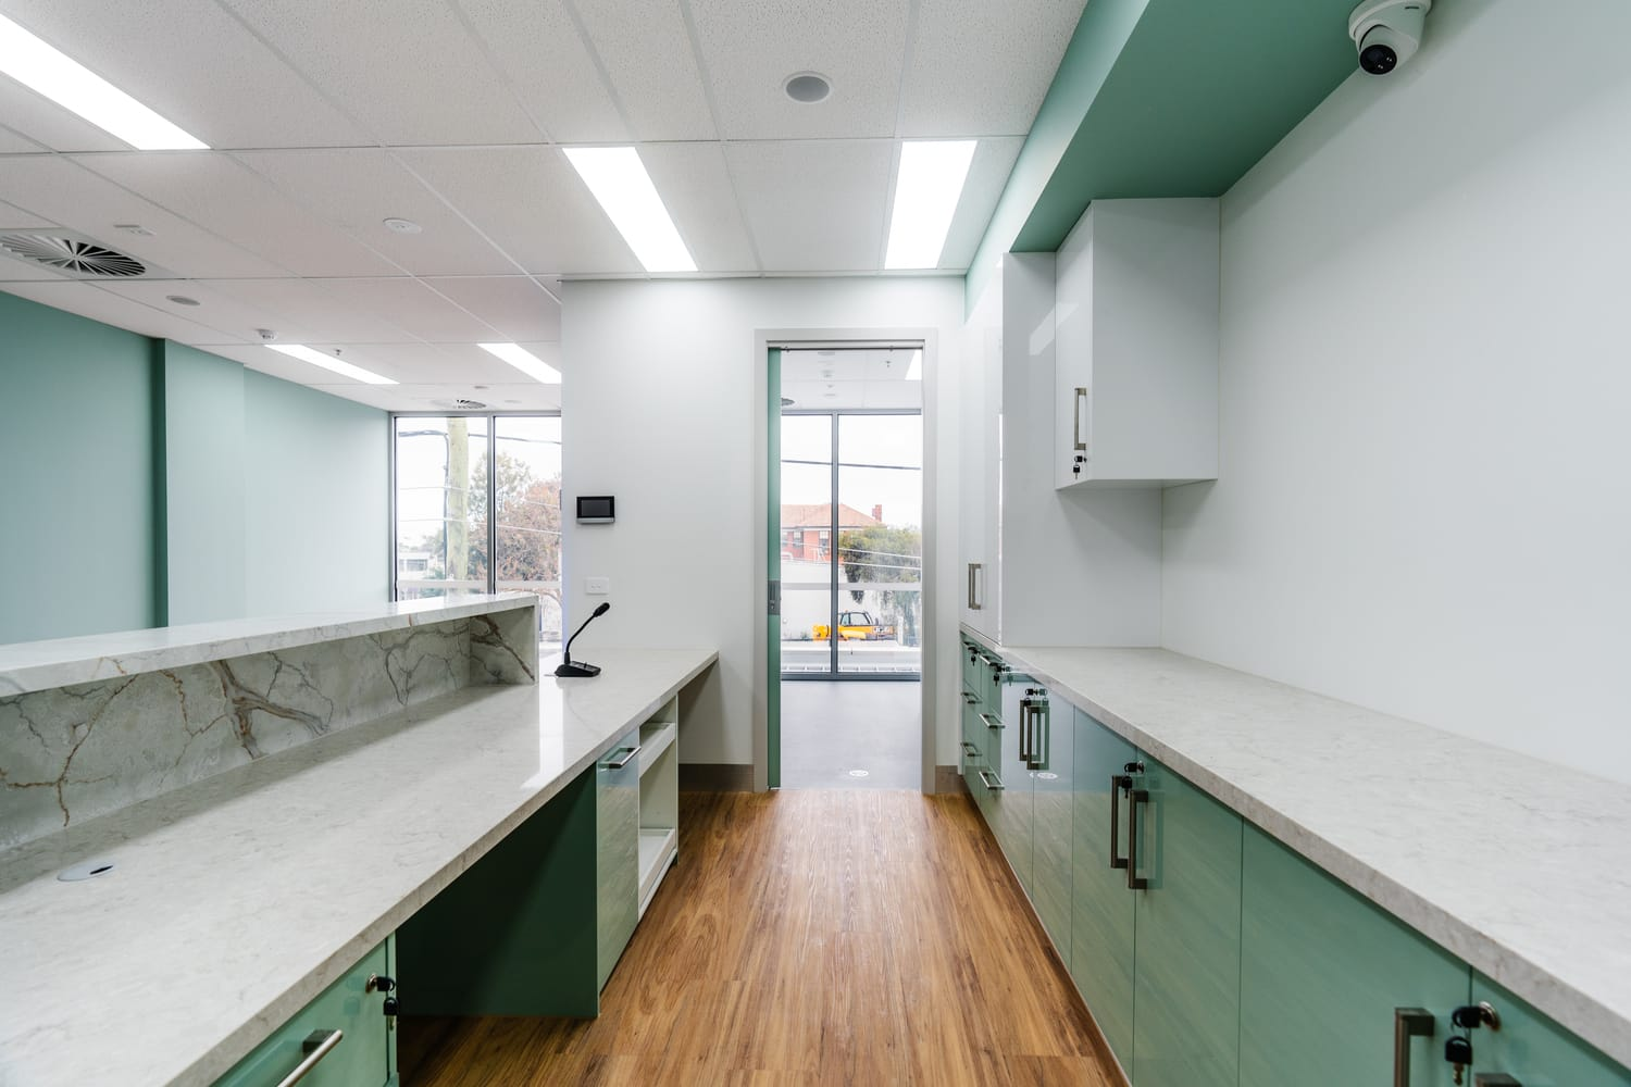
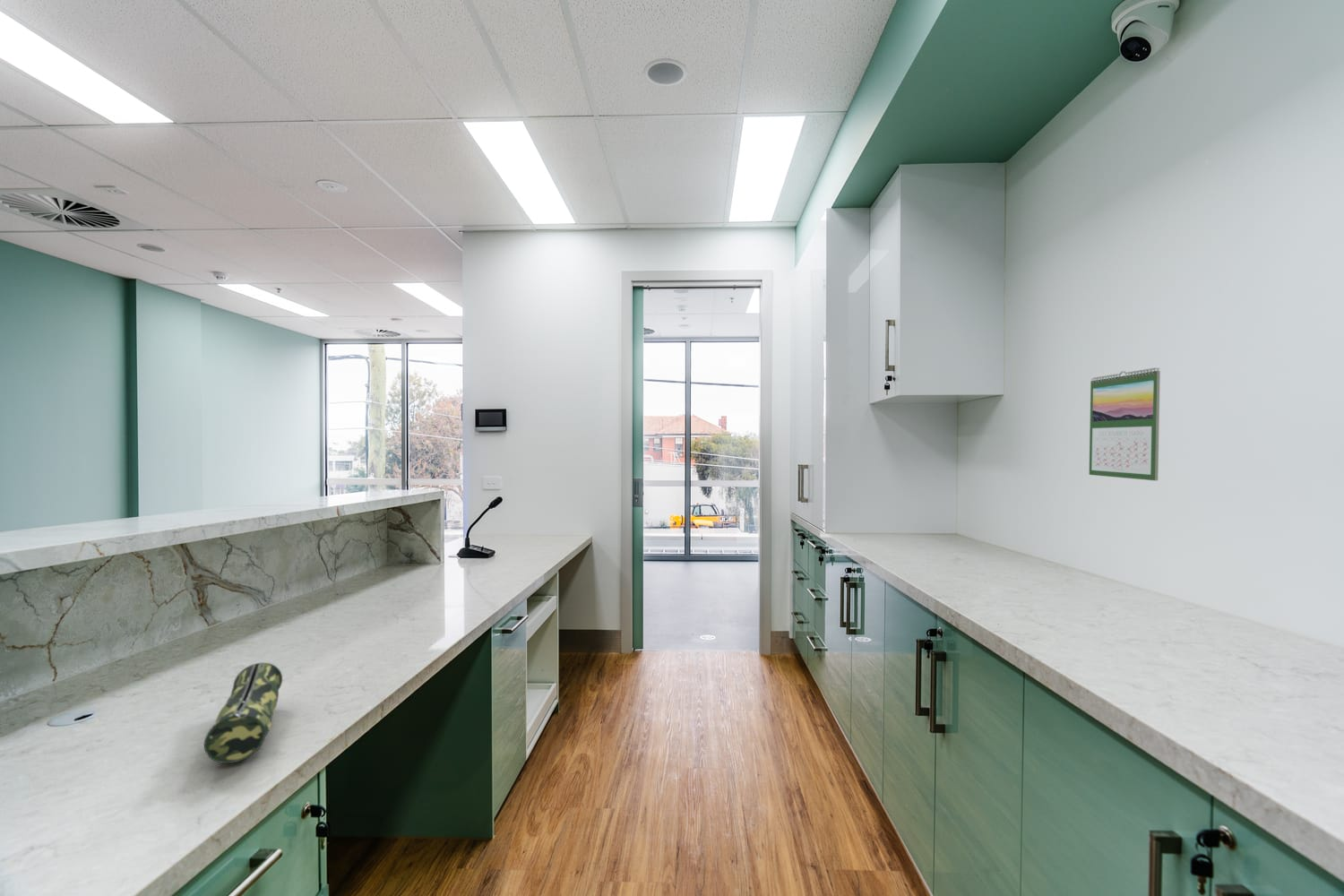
+ pencil case [203,662,283,764]
+ calendar [1089,366,1161,481]
